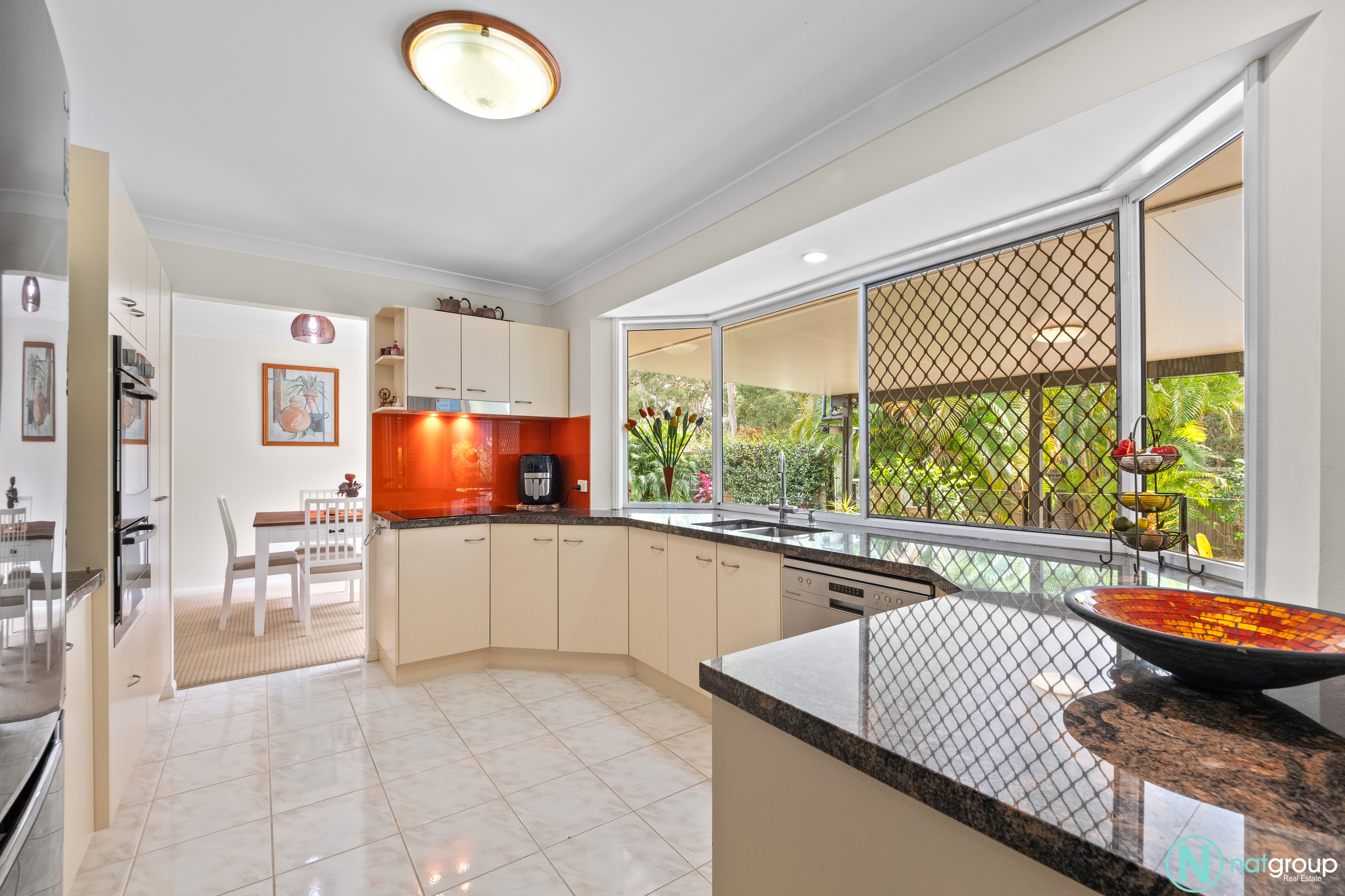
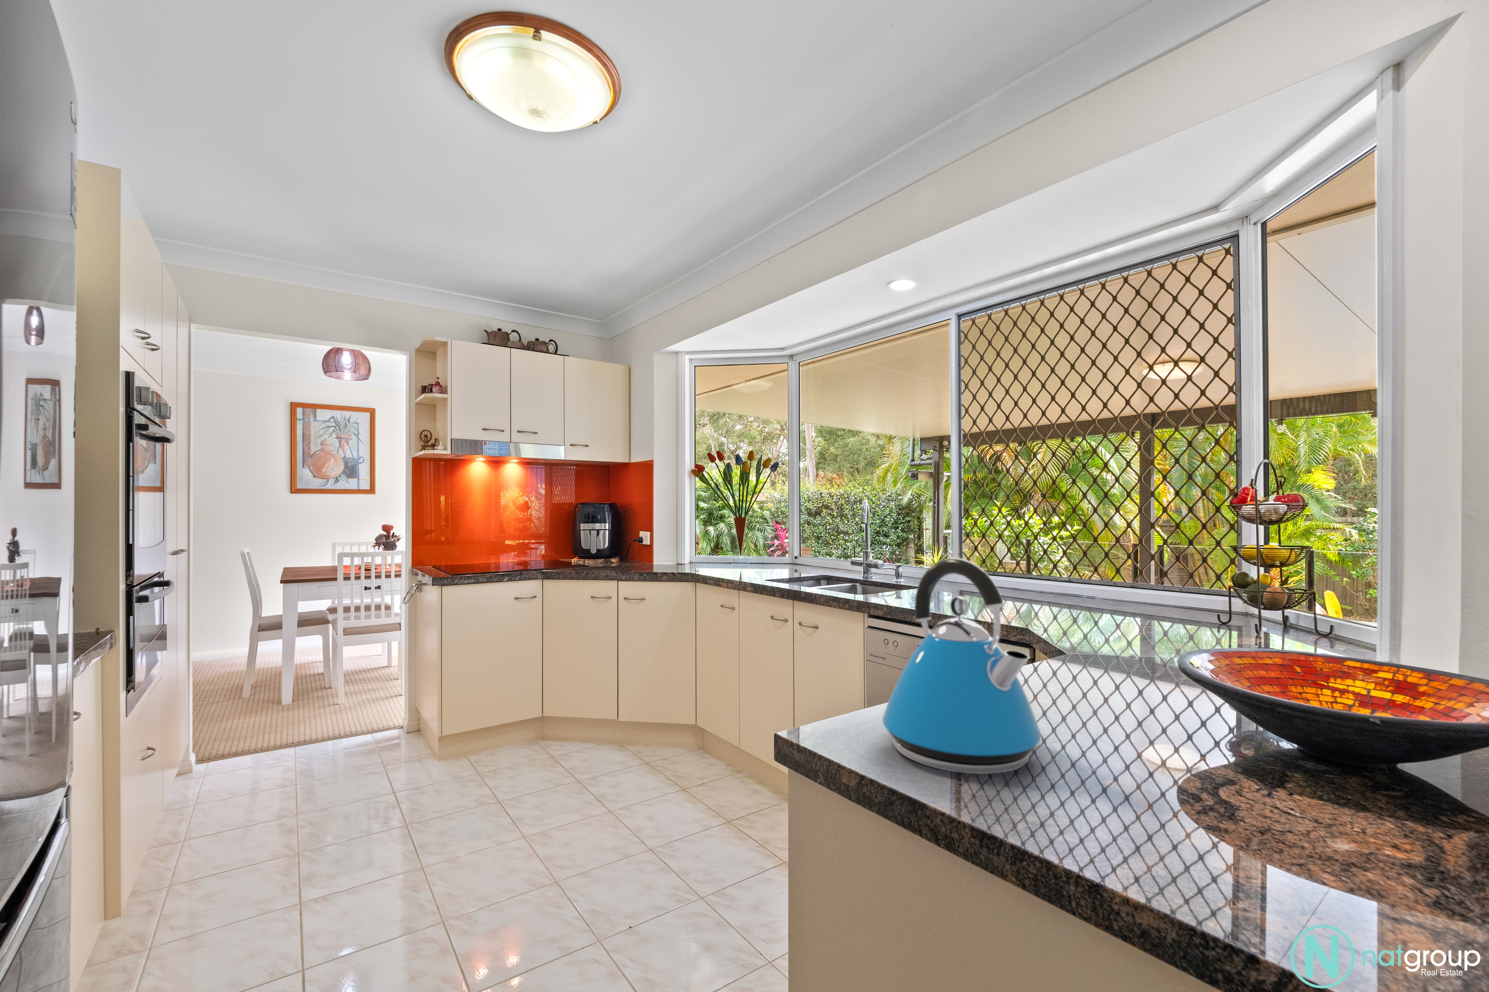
+ kettle [882,558,1042,774]
